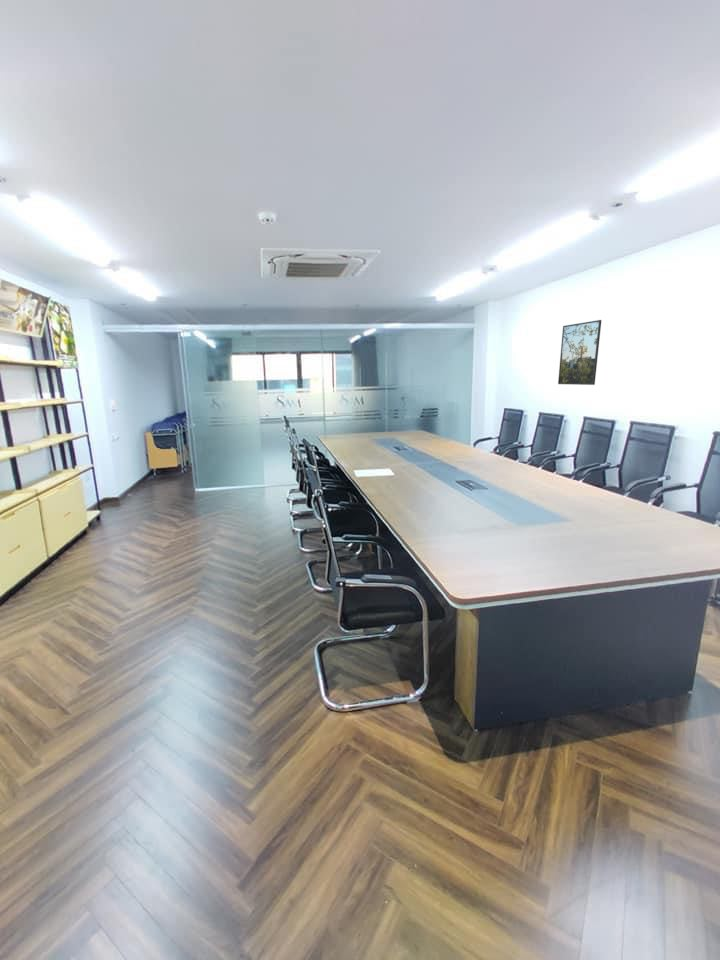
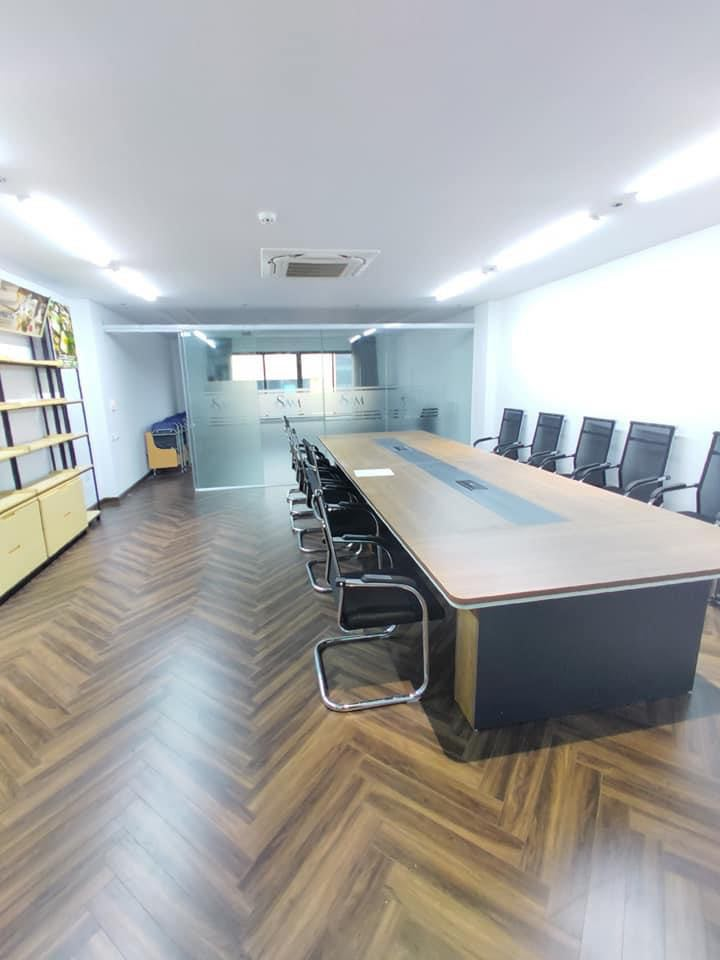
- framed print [557,319,602,386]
